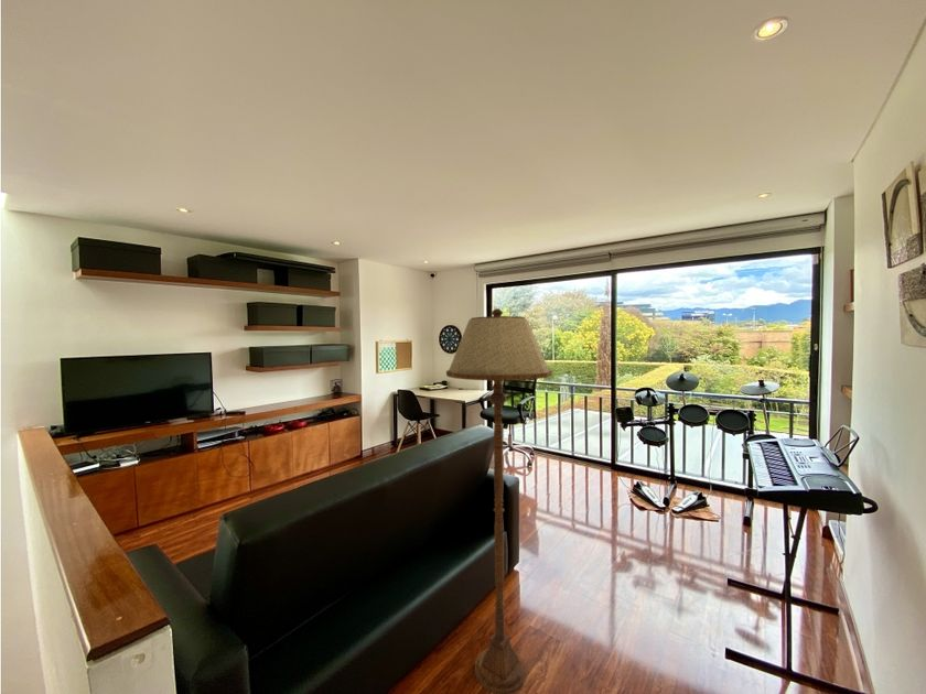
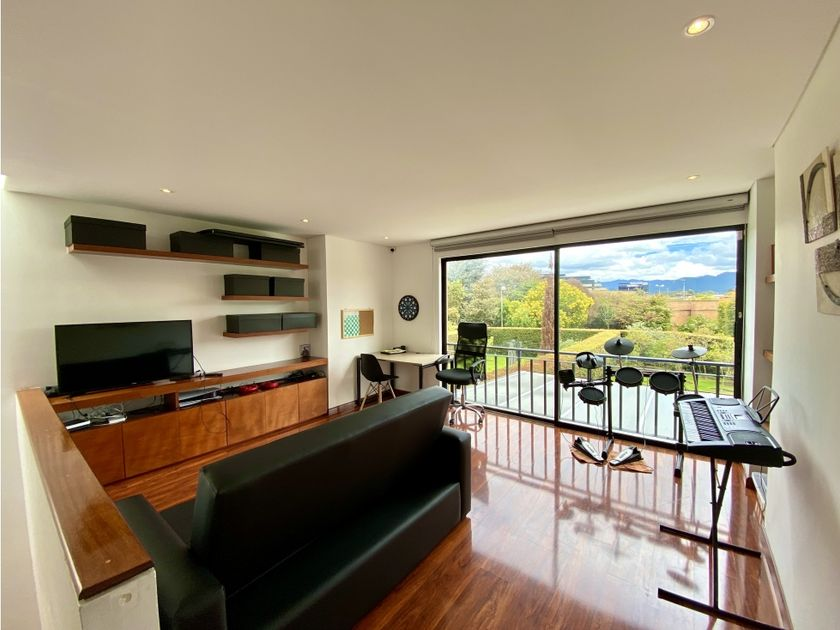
- floor lamp [445,307,553,694]
